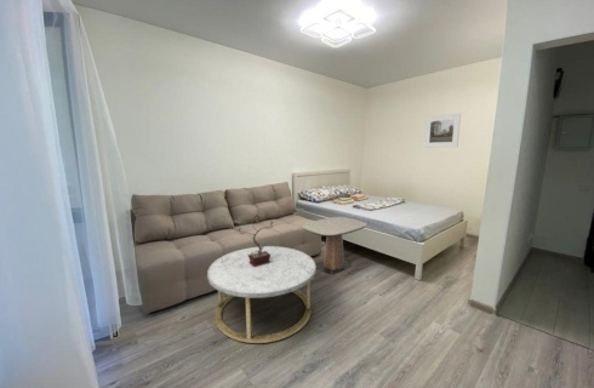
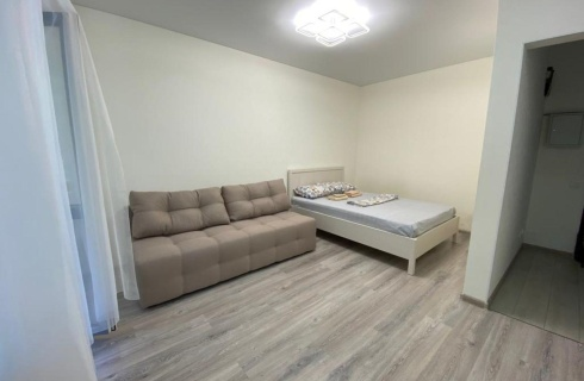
- potted plant [228,213,275,267]
- coffee table [206,245,318,344]
- side table [301,216,369,275]
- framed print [423,112,462,149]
